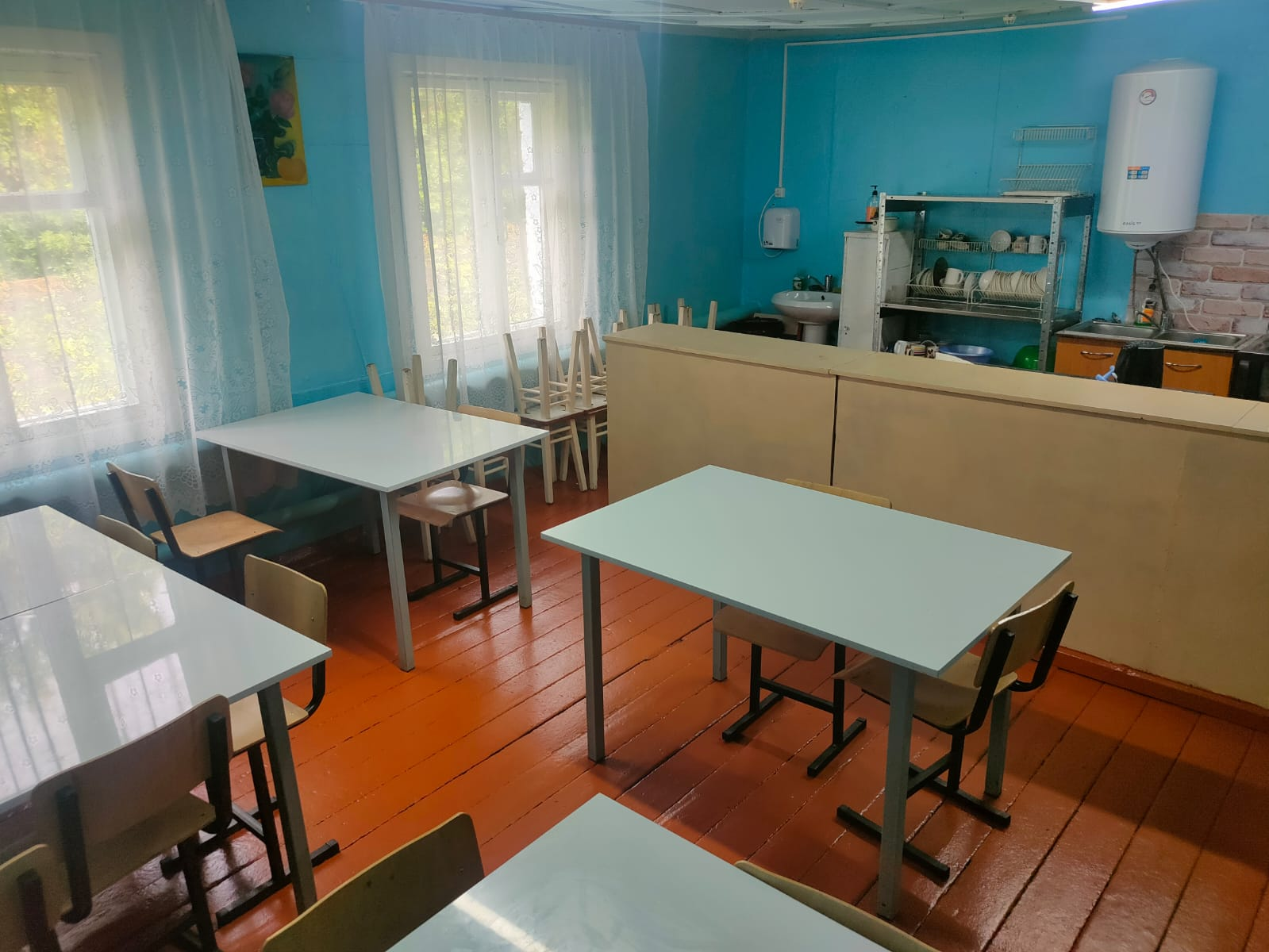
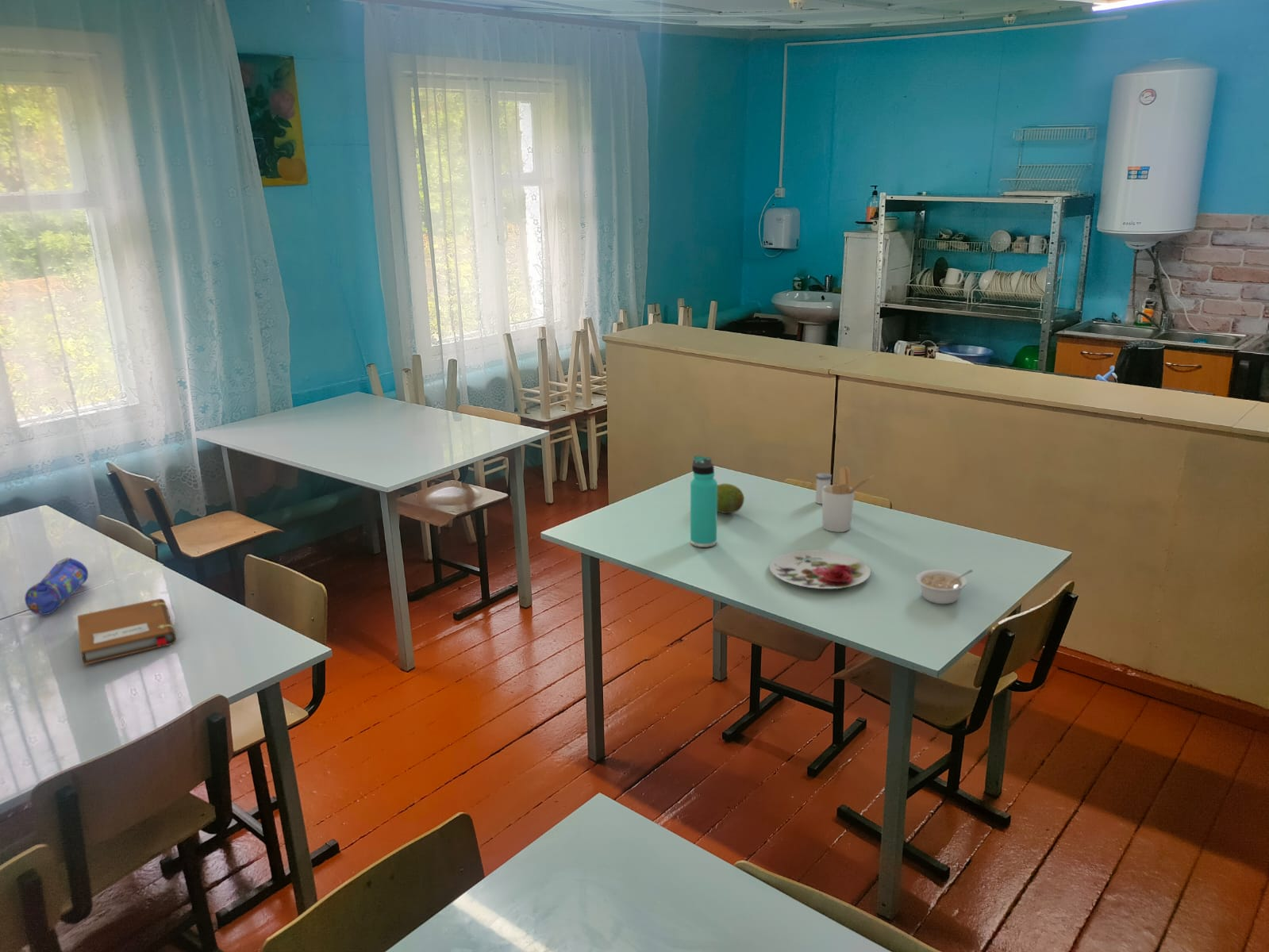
+ legume [915,569,974,605]
+ fruit [717,482,745,514]
+ utensil holder [821,466,875,533]
+ plate [769,549,871,589]
+ pencil case [24,556,89,616]
+ notebook [76,598,177,666]
+ salt shaker [815,472,833,505]
+ thermos bottle [690,455,718,548]
